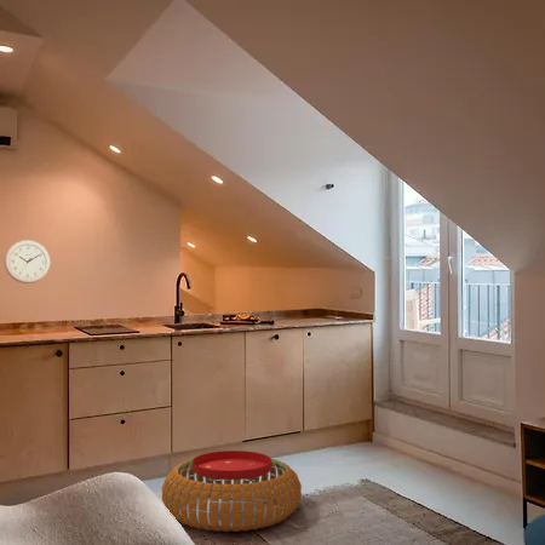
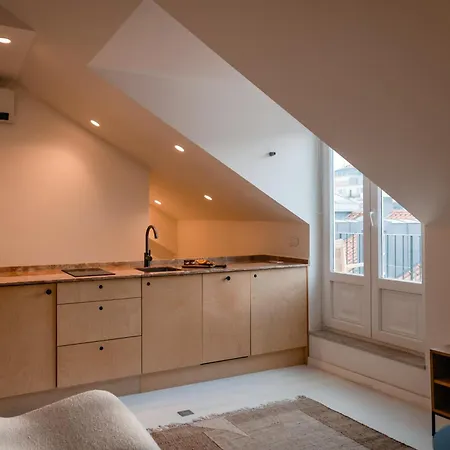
- pouf [161,449,303,533]
- wall clock [4,240,51,285]
